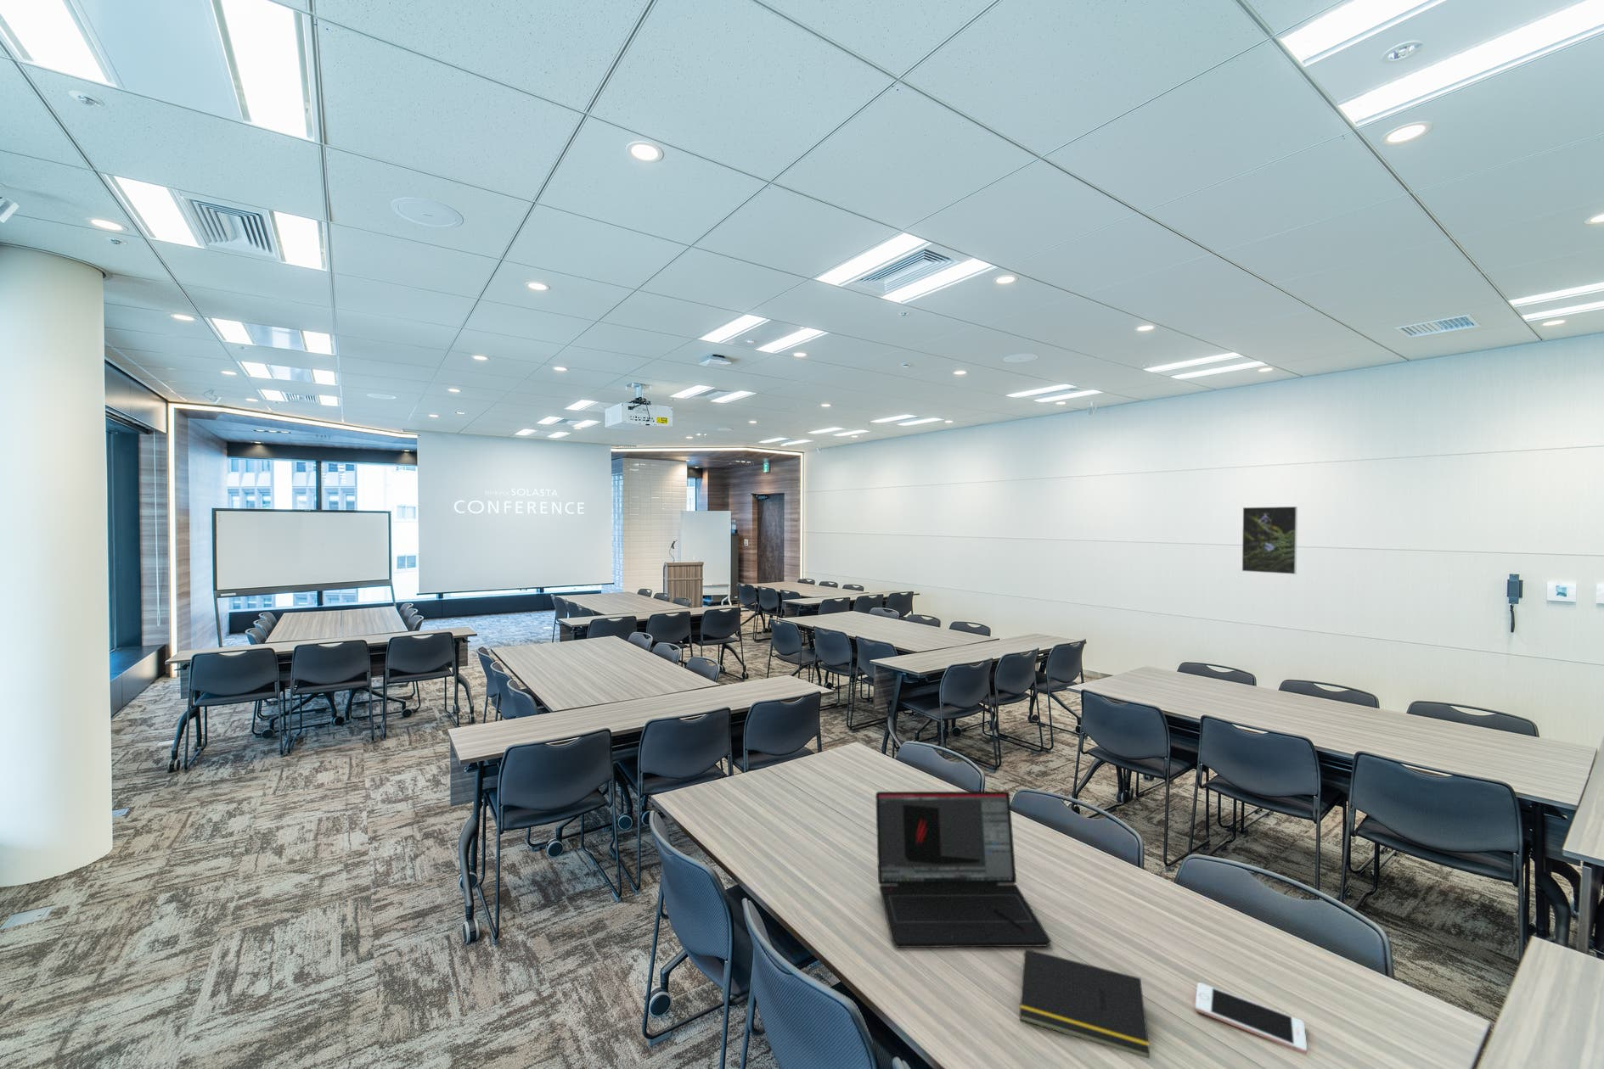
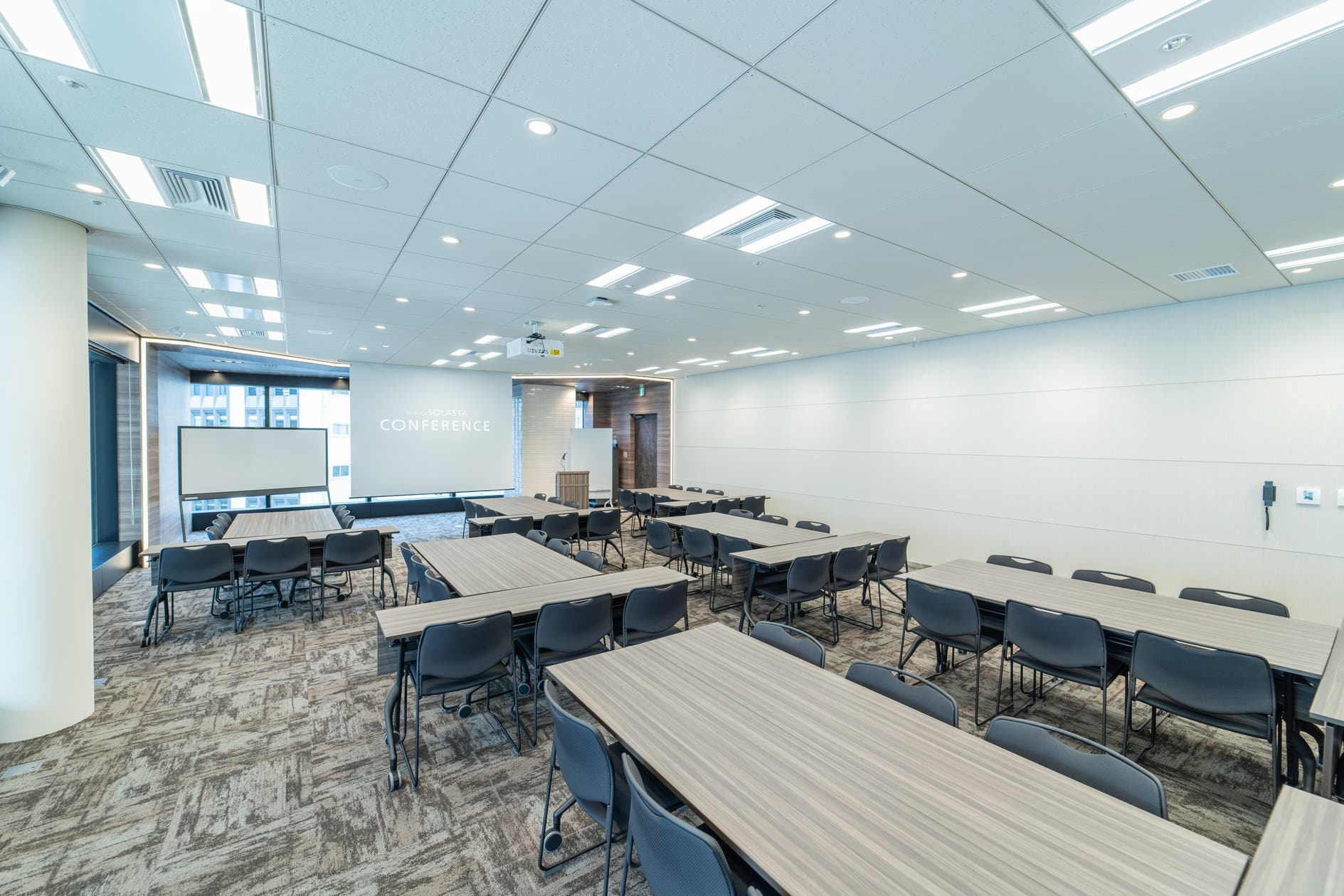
- laptop [875,791,1053,948]
- cell phone [1195,982,1308,1055]
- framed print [1241,506,1298,575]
- notepad [1019,947,1150,1059]
